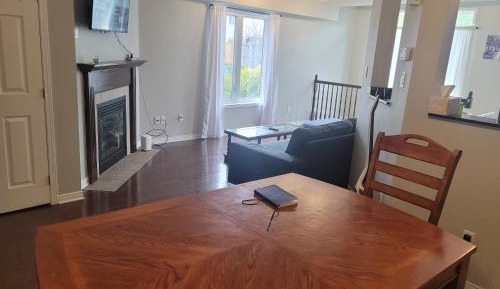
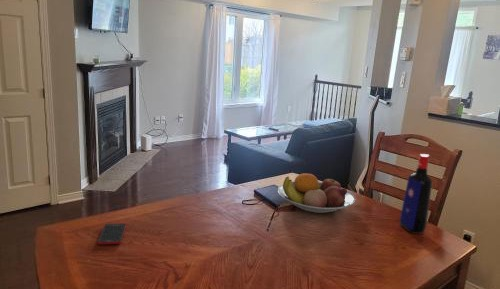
+ fruit bowl [277,172,356,214]
+ cell phone [97,223,127,246]
+ liquor bottle [399,153,433,235]
